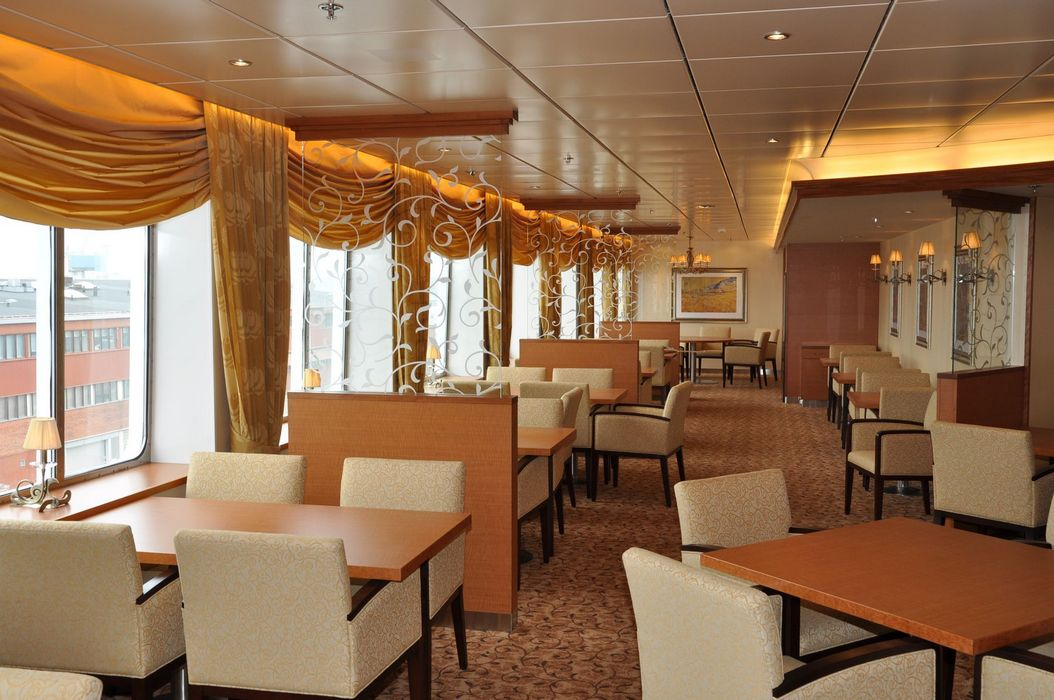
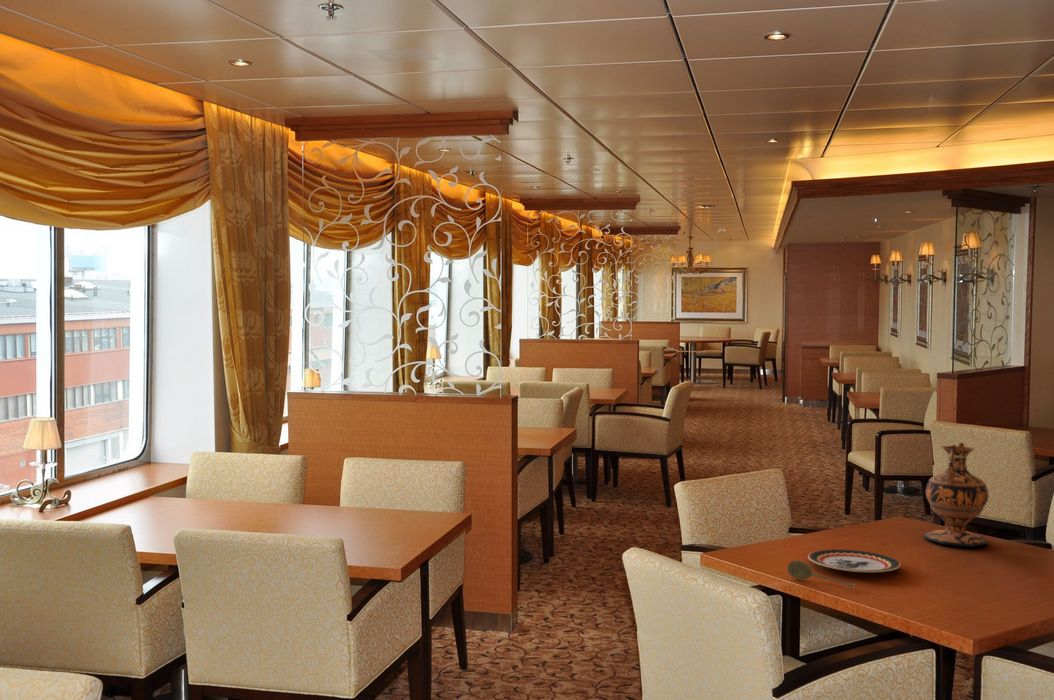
+ plate [807,548,902,573]
+ vase [922,442,990,548]
+ soupspoon [786,559,856,590]
